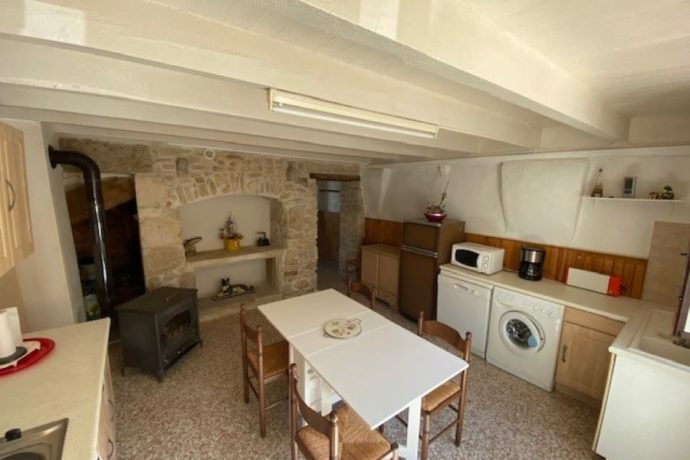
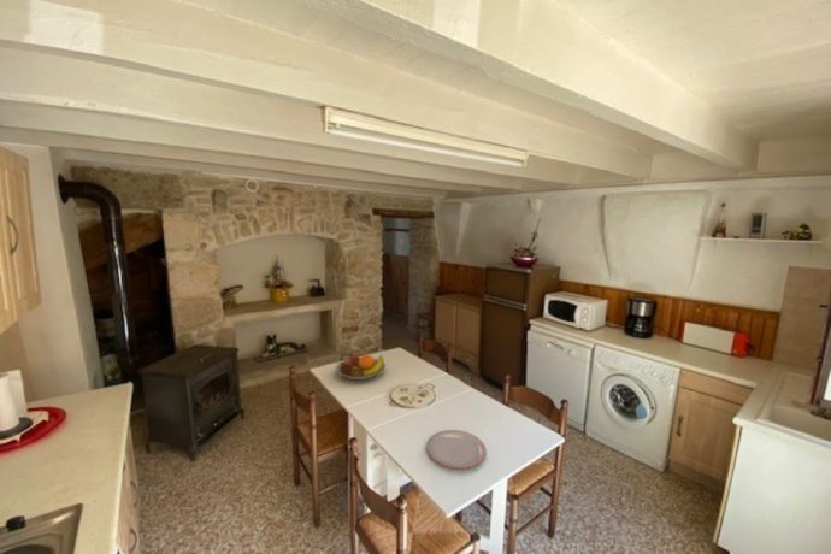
+ fruit bowl [334,353,387,381]
+ plate [425,429,488,470]
